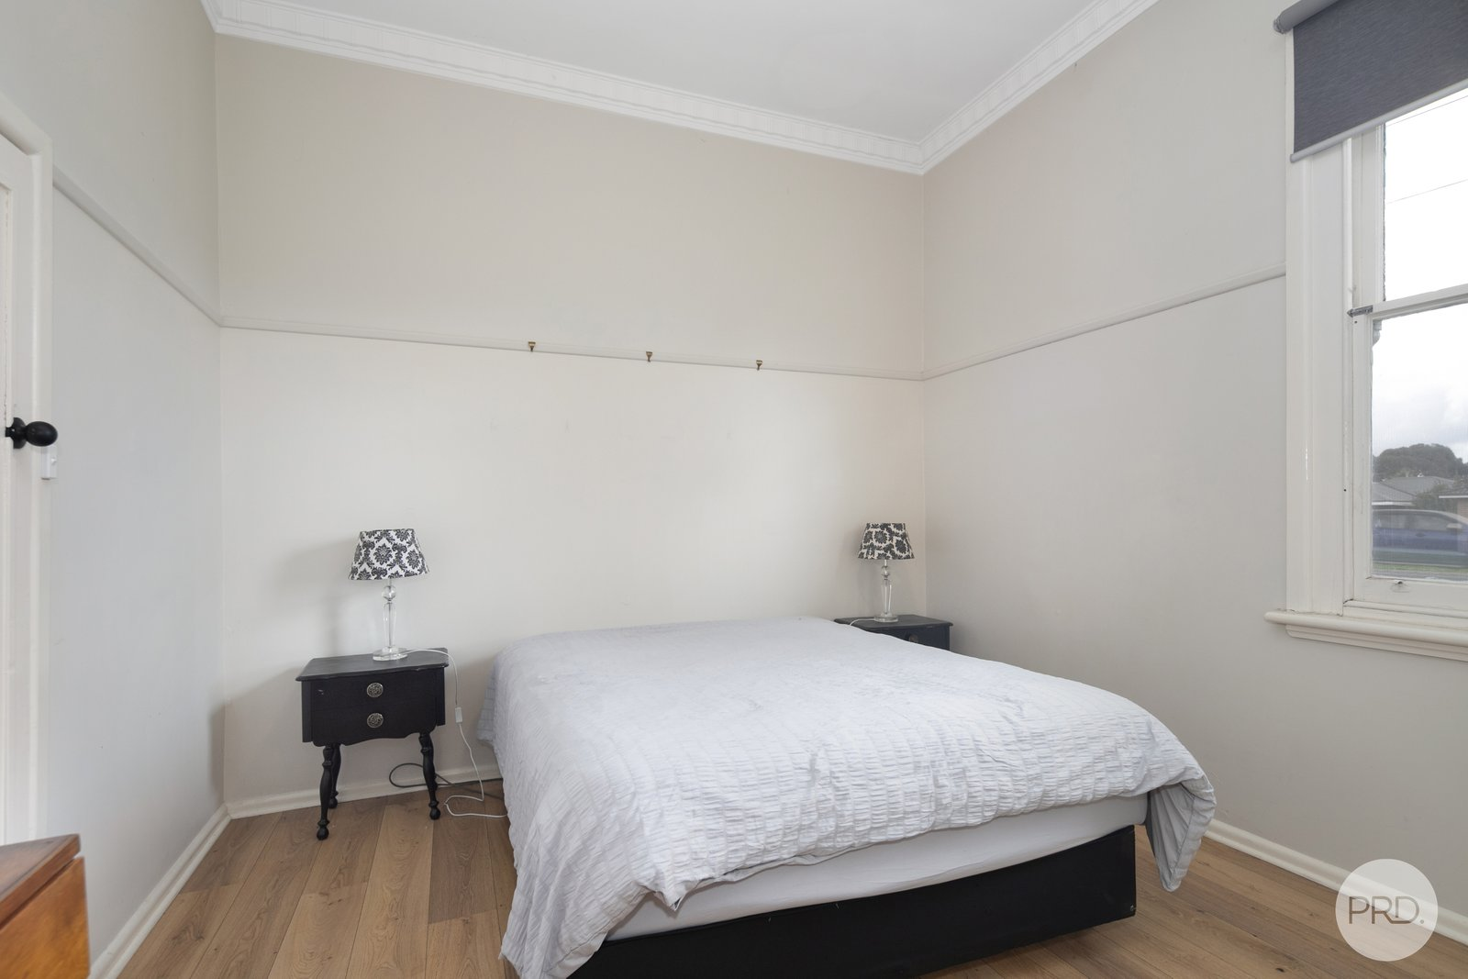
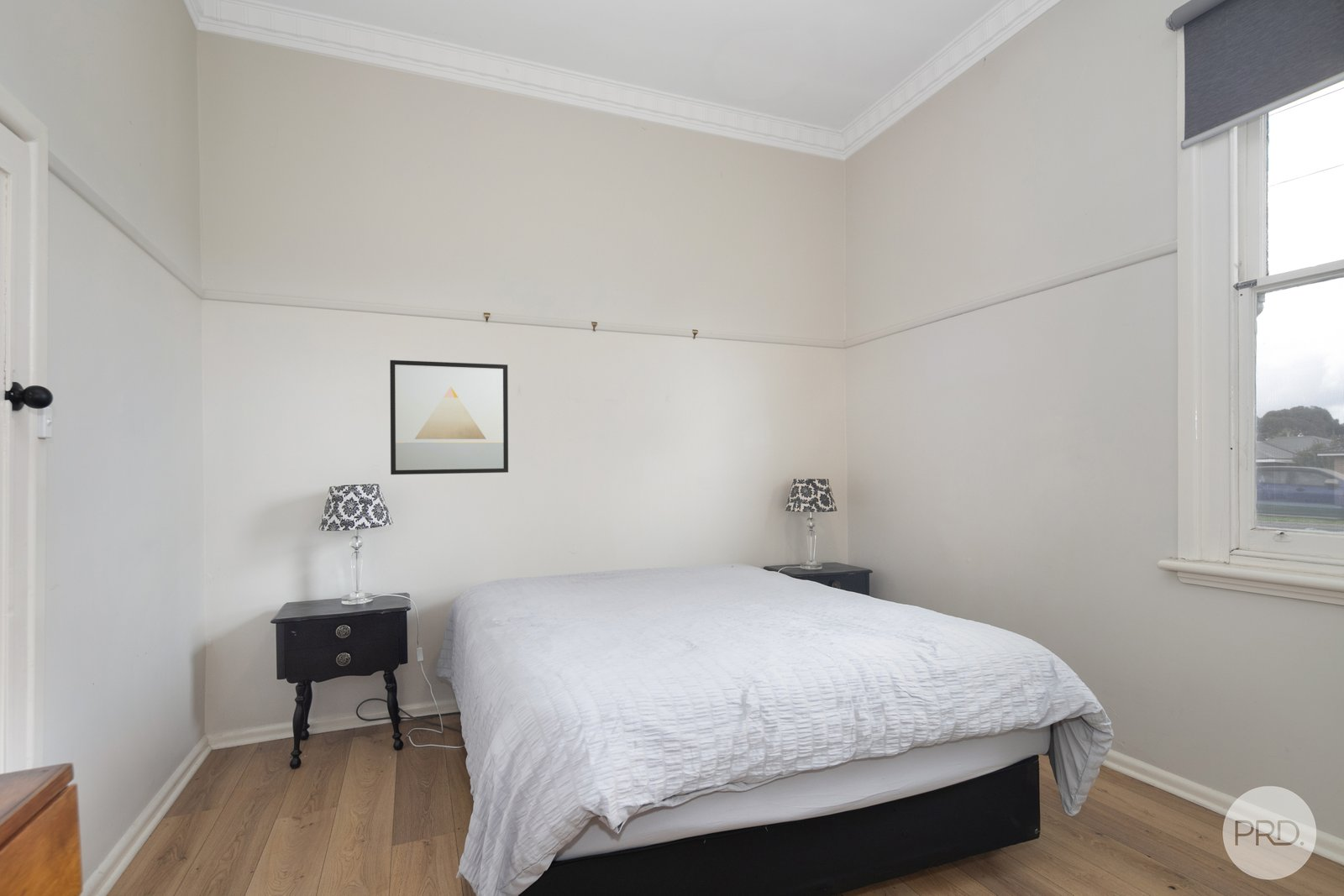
+ wall art [389,359,509,475]
